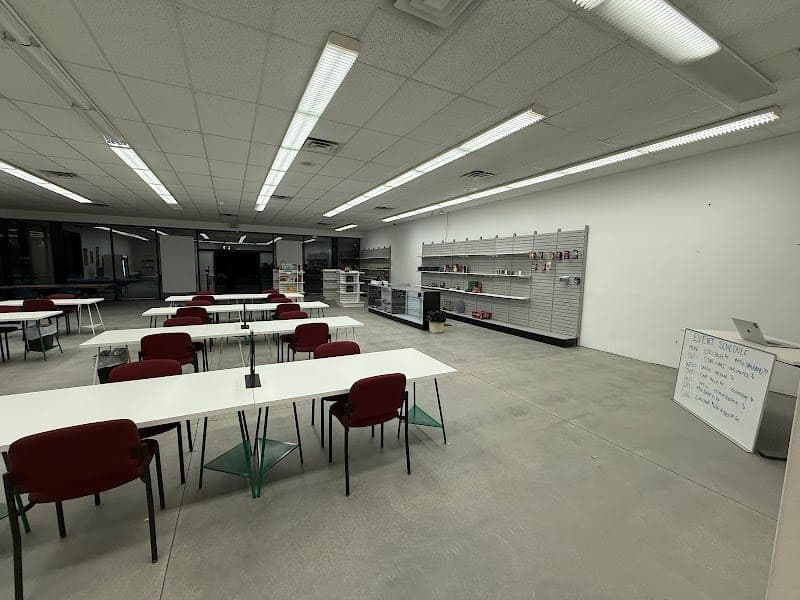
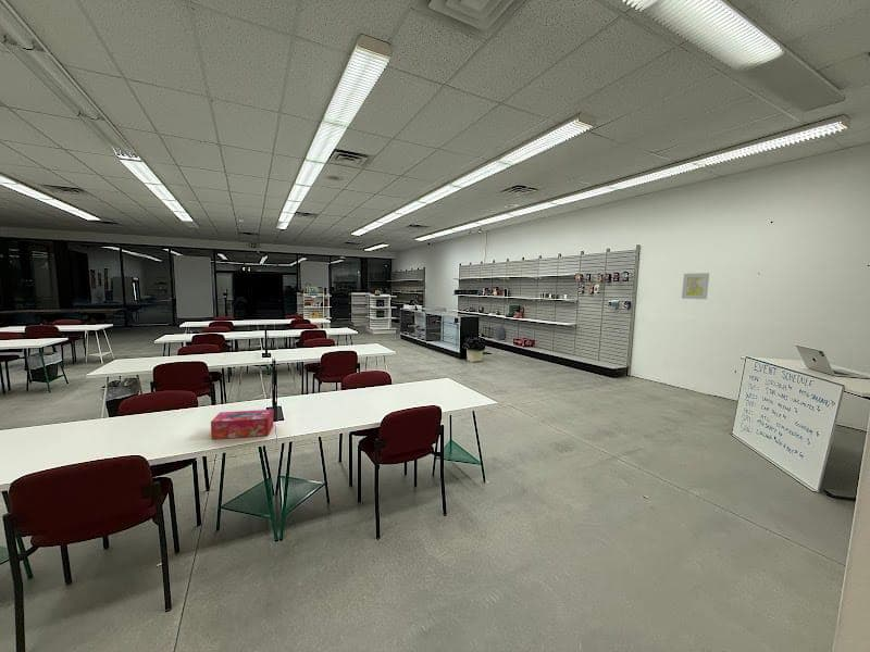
+ tissue box [210,409,274,440]
+ wall art [681,272,710,300]
